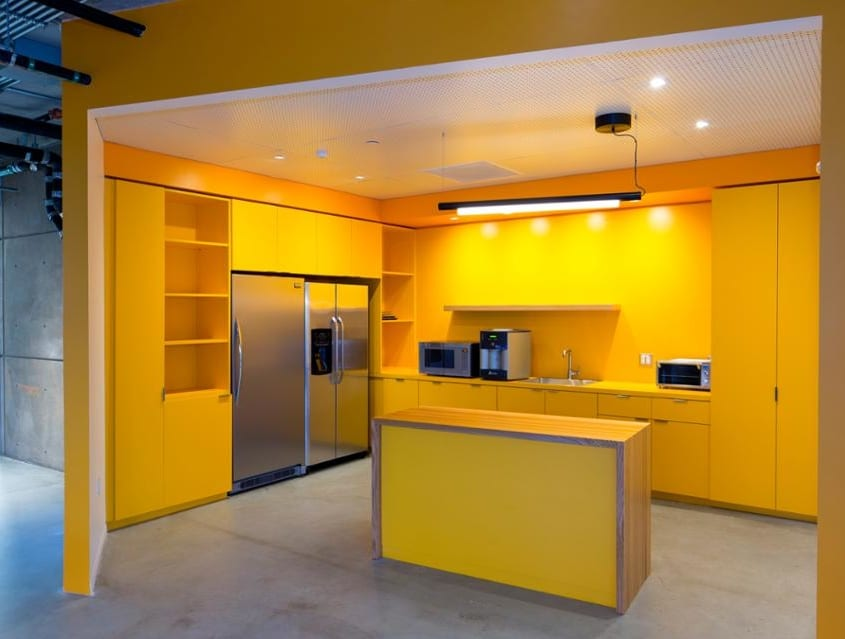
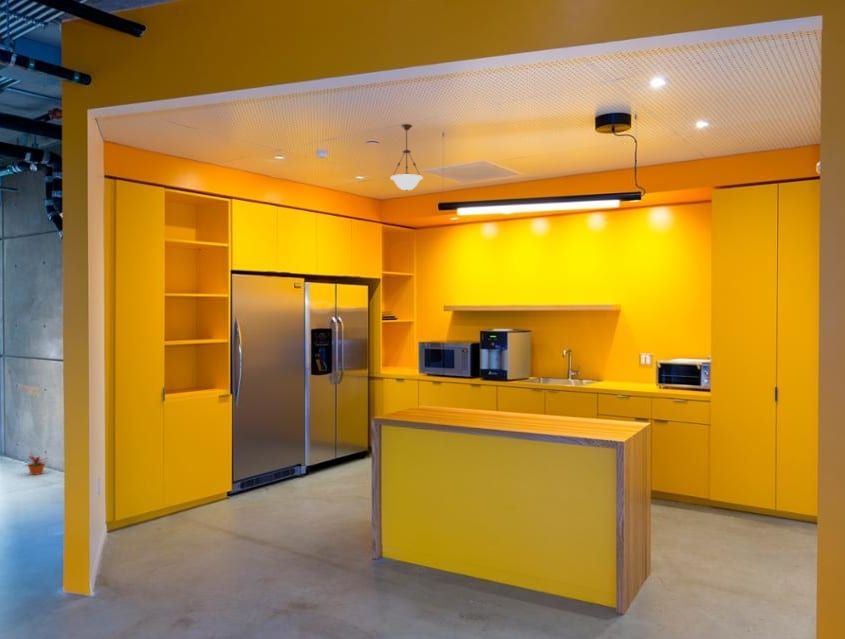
+ pendant light [389,123,424,192]
+ potted plant [23,453,49,476]
